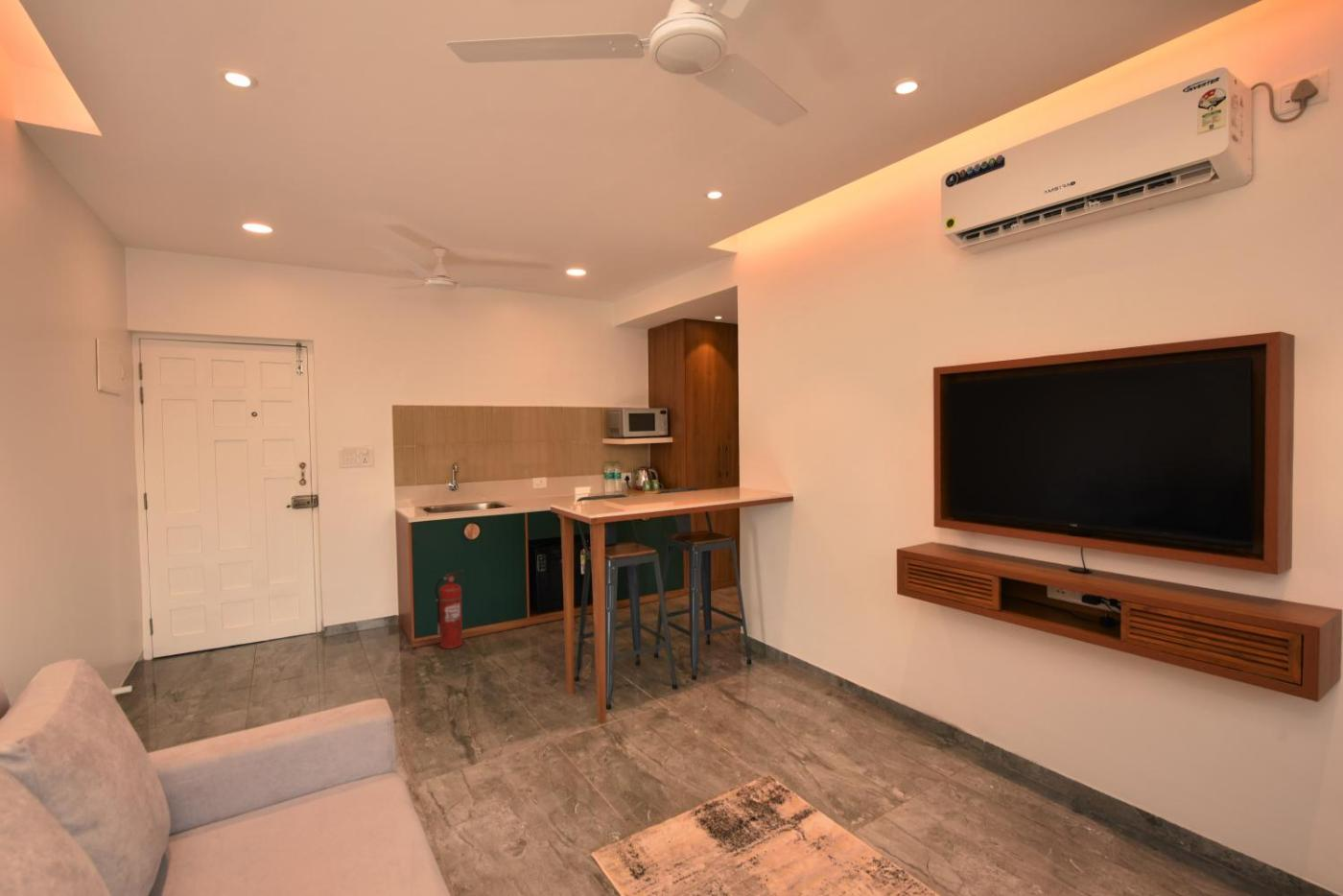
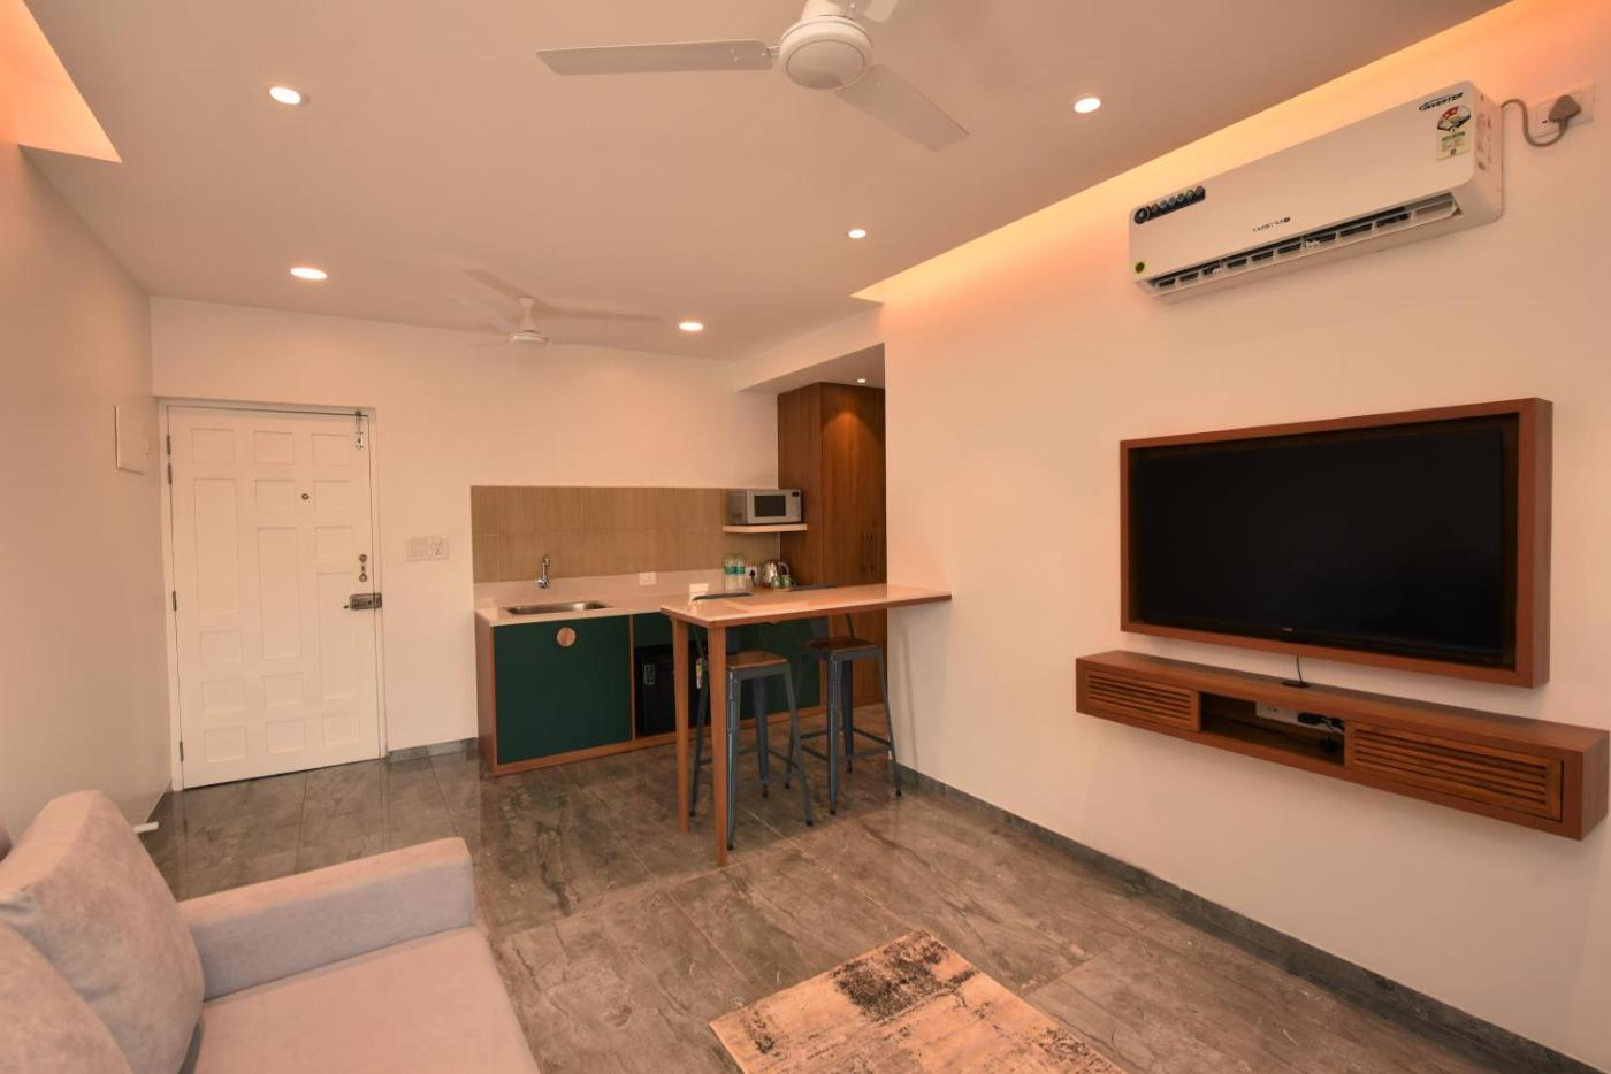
- fire extinguisher [434,569,465,649]
